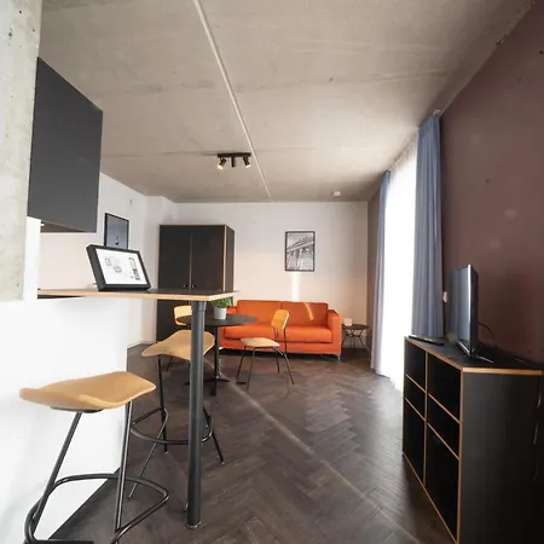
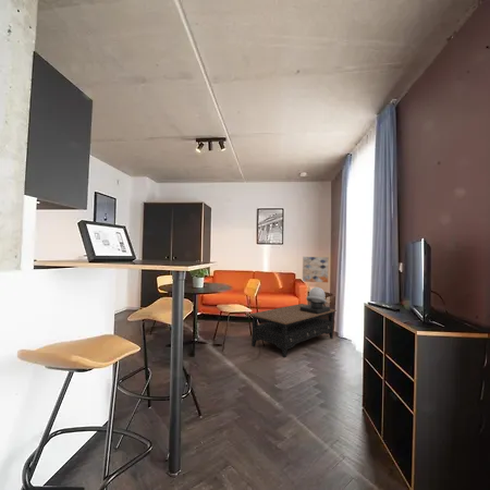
+ wall art [302,256,330,283]
+ decorative sculpture [301,286,331,314]
+ coffee table [248,303,338,358]
